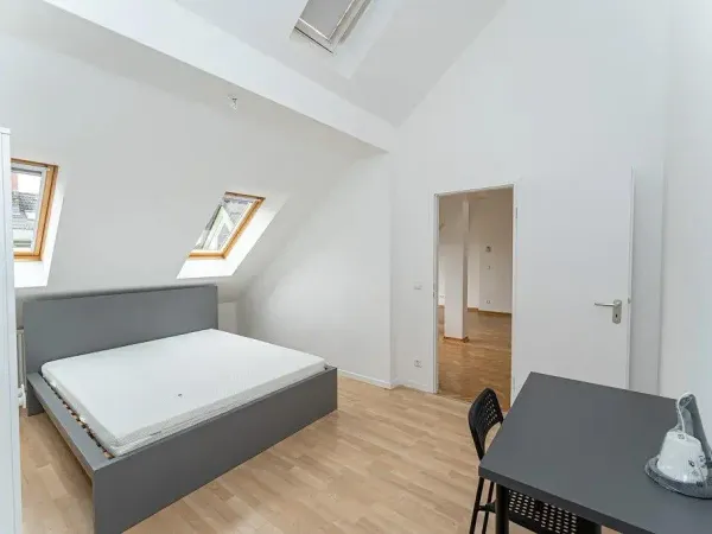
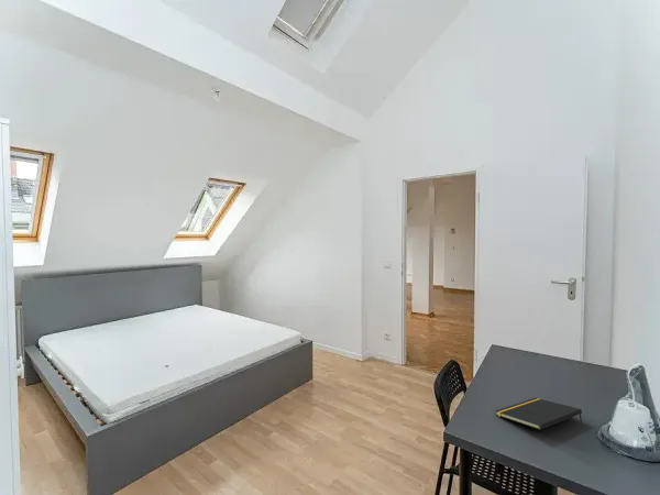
+ notepad [494,397,583,431]
